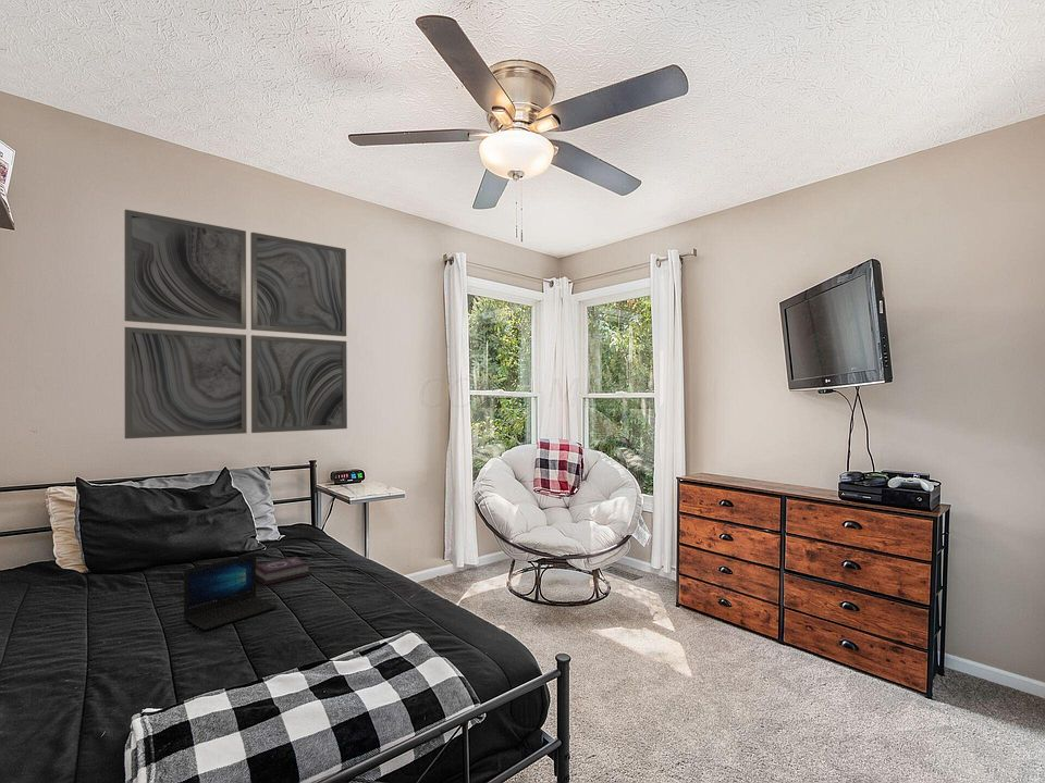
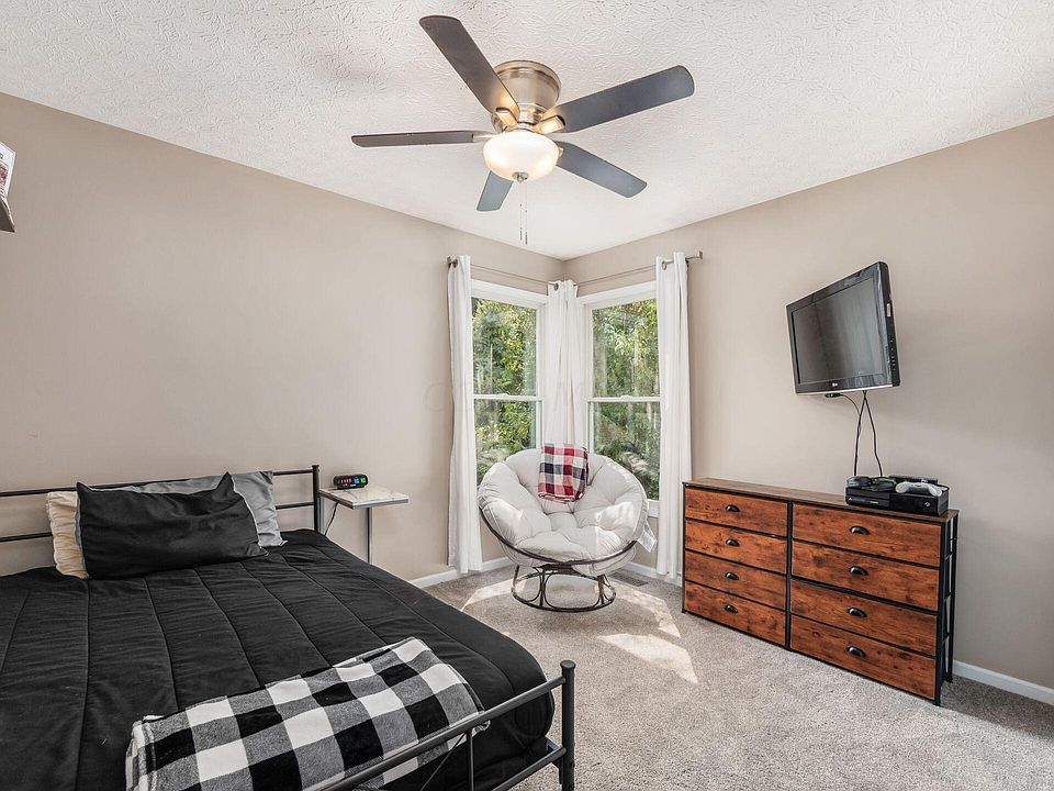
- wall art [123,209,348,439]
- laptop [183,552,278,631]
- book [256,555,311,586]
